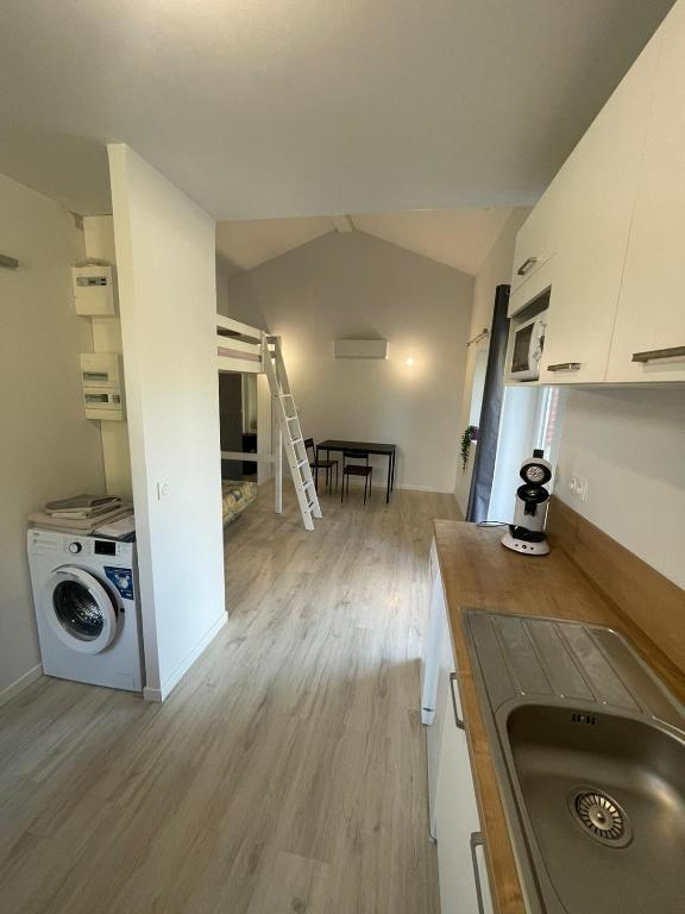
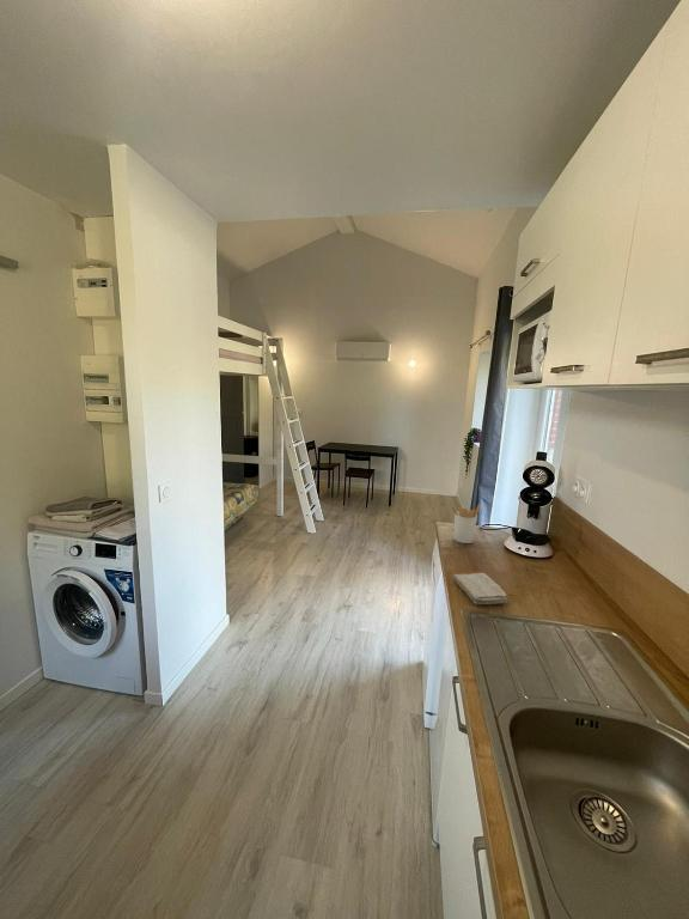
+ utensil holder [450,503,482,544]
+ washcloth [452,572,510,605]
